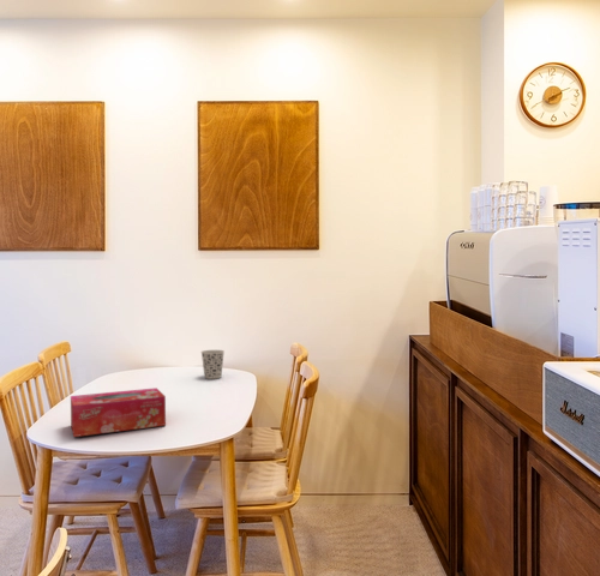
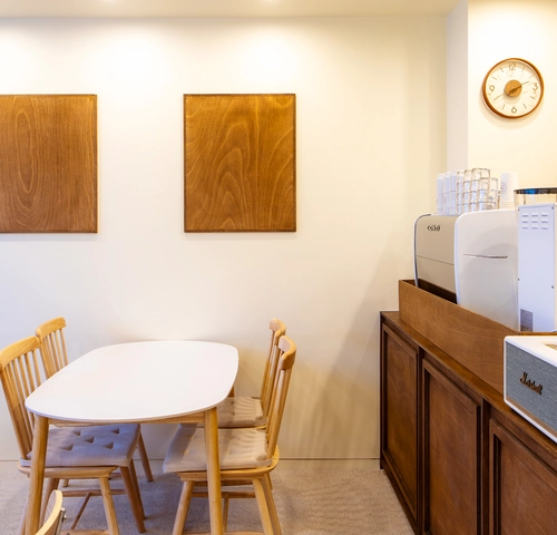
- tissue box [70,386,167,438]
- cup [200,349,226,380]
